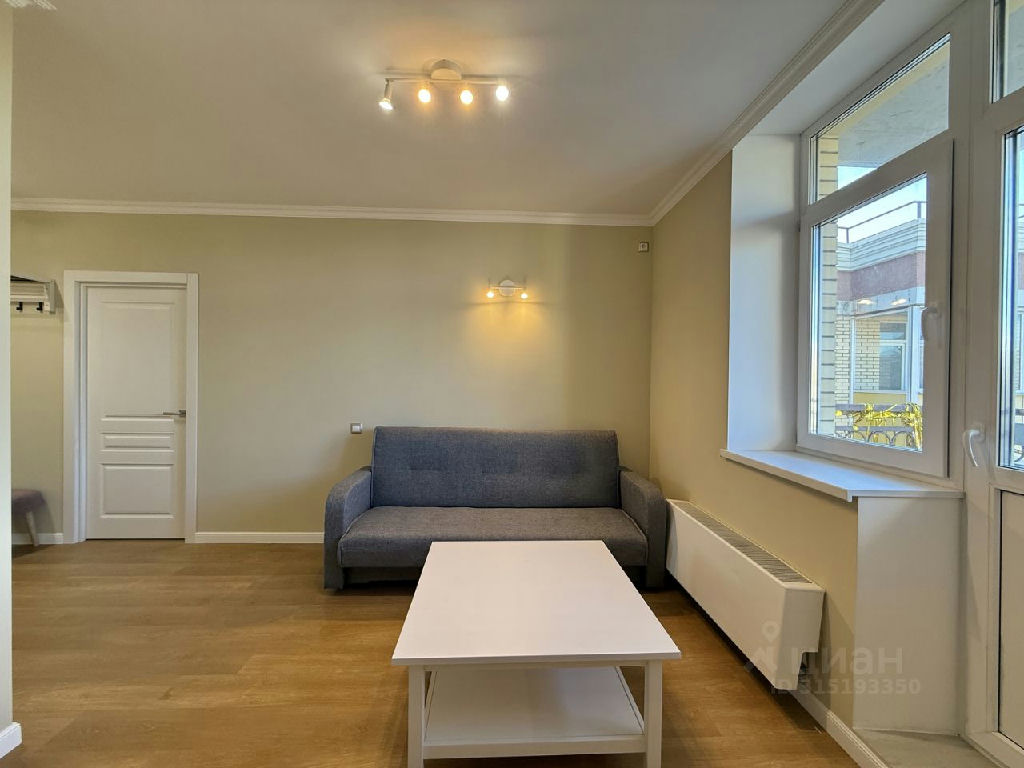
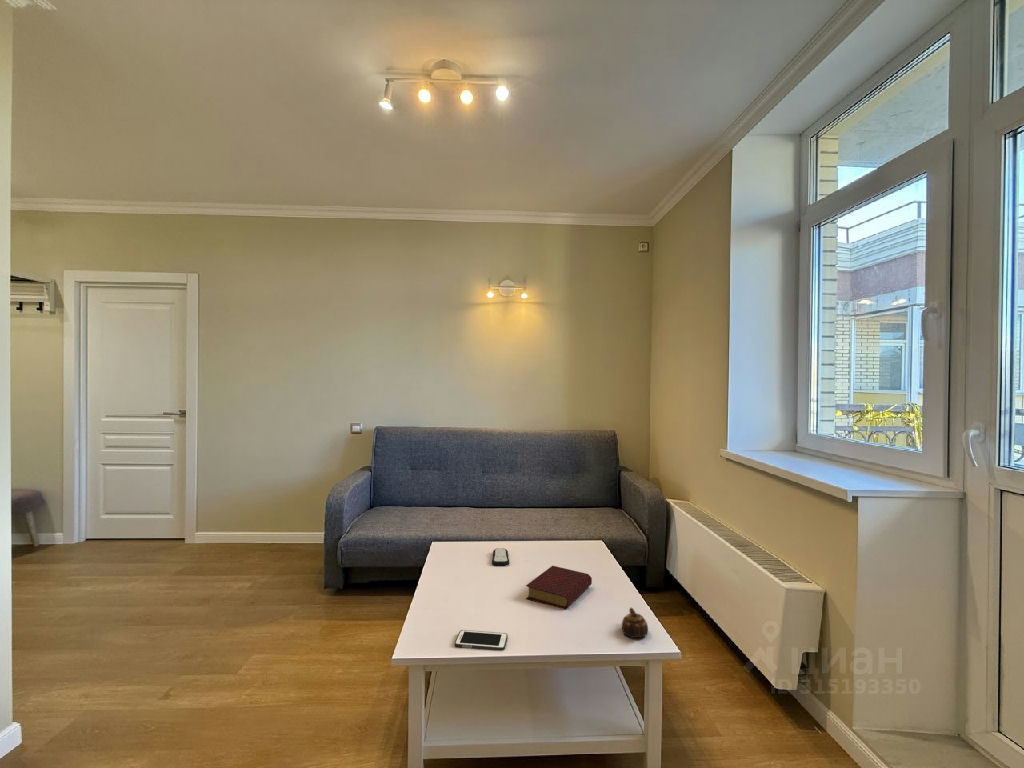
+ remote control [491,547,510,567]
+ book [525,565,593,610]
+ cell phone [454,629,509,651]
+ teapot [621,607,649,639]
